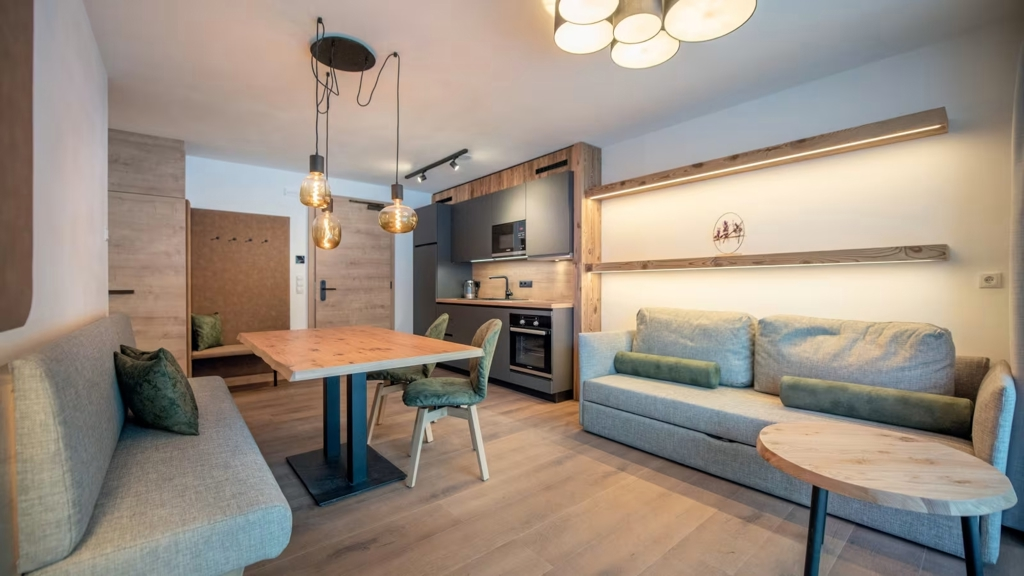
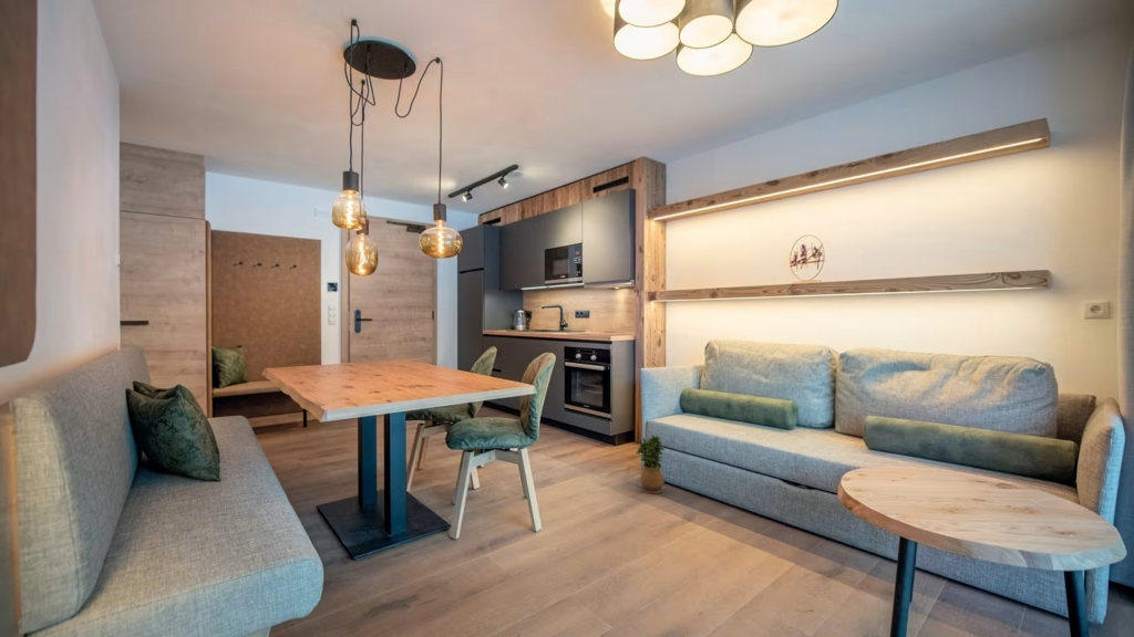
+ potted plant [635,434,666,494]
